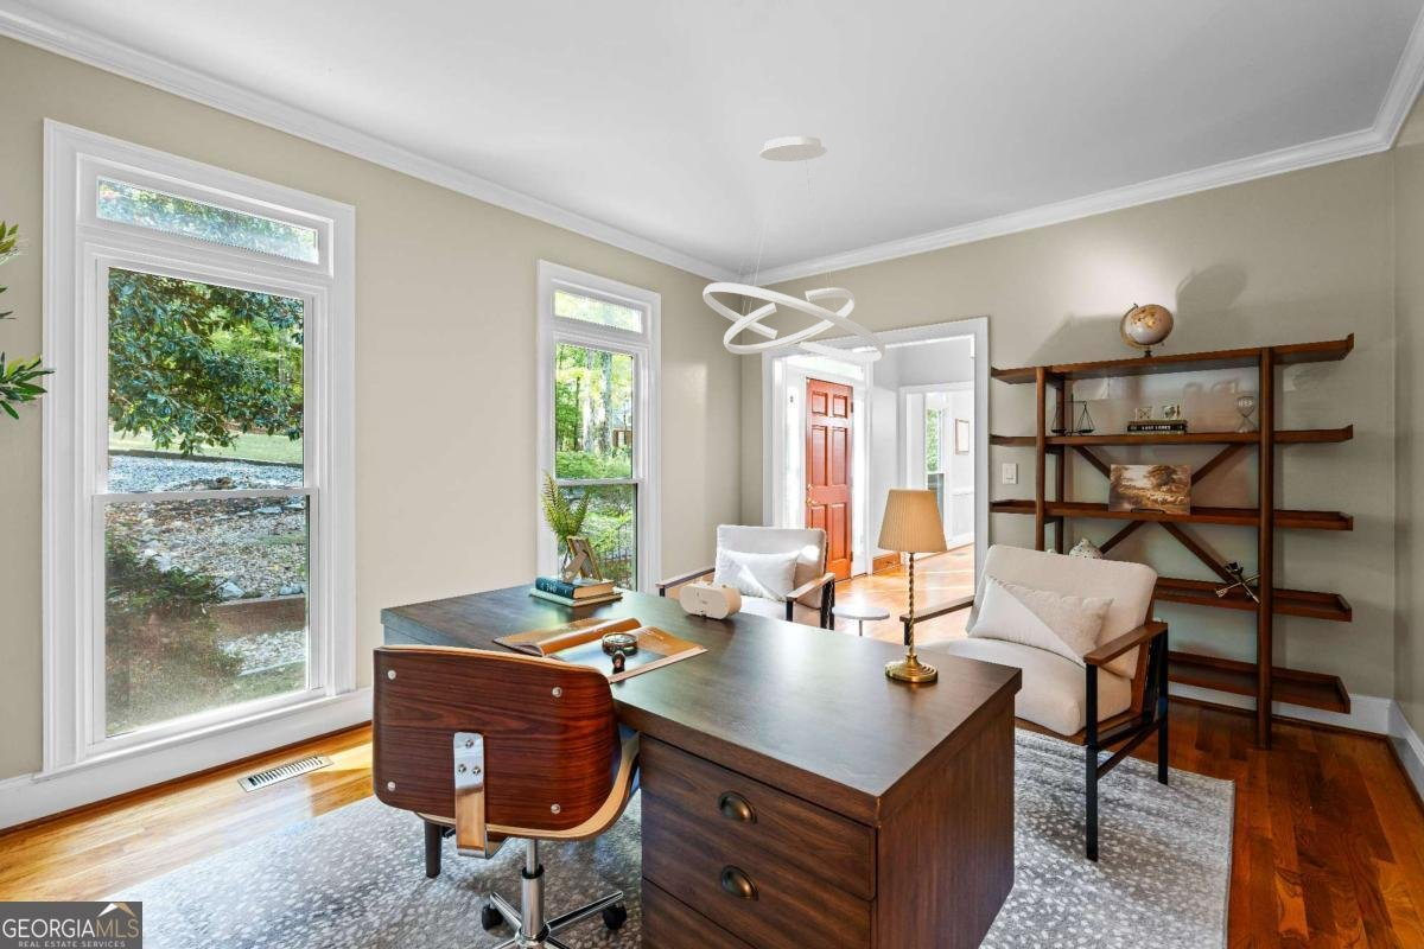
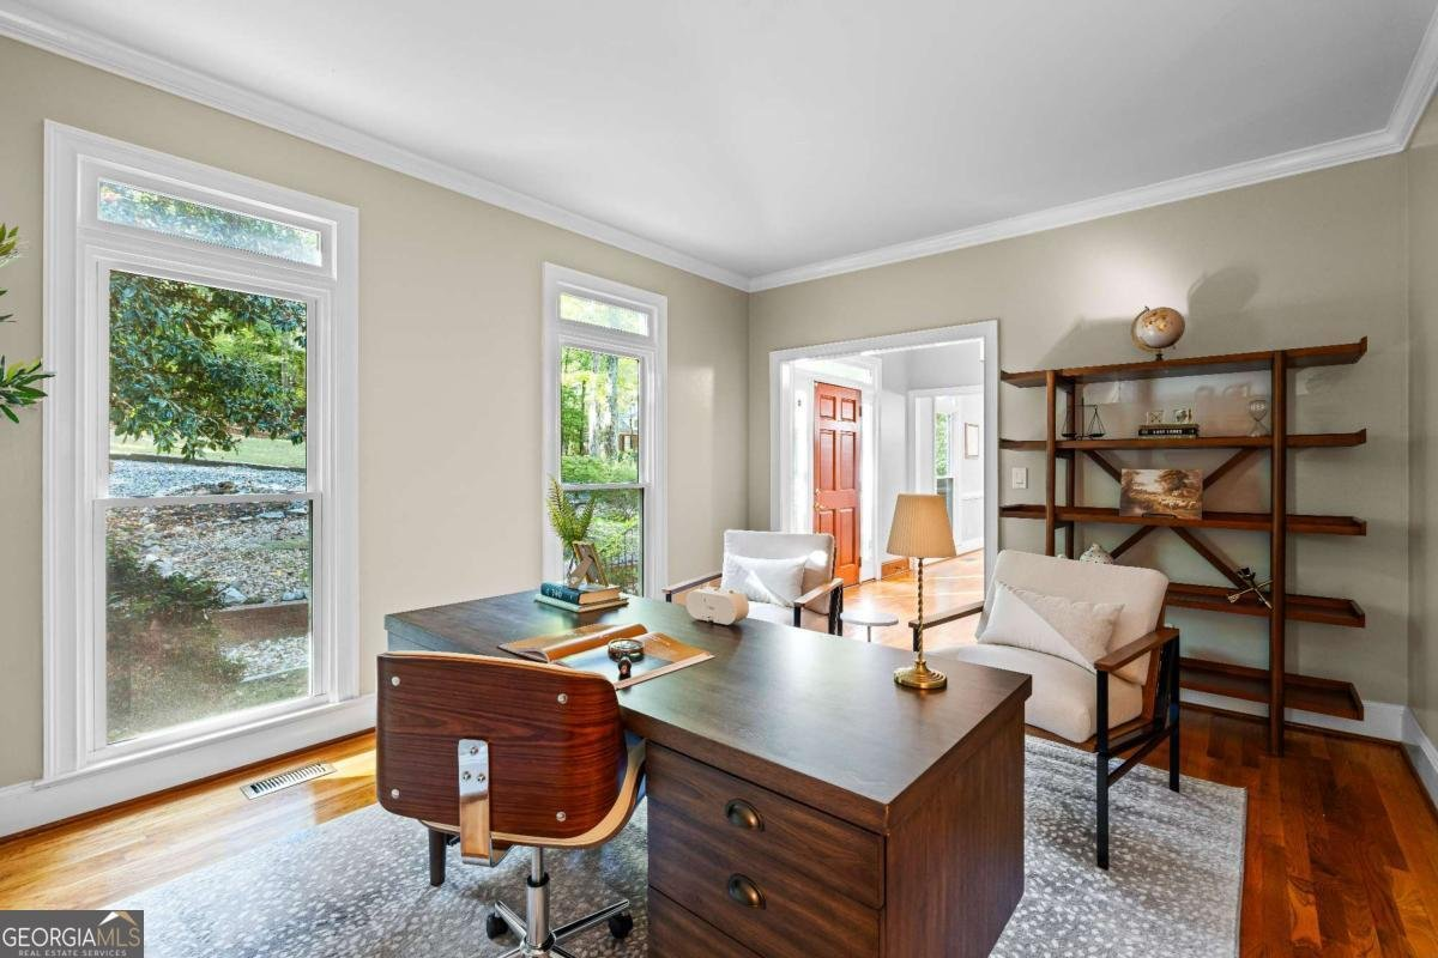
- ceiling light fixture [701,135,886,363]
